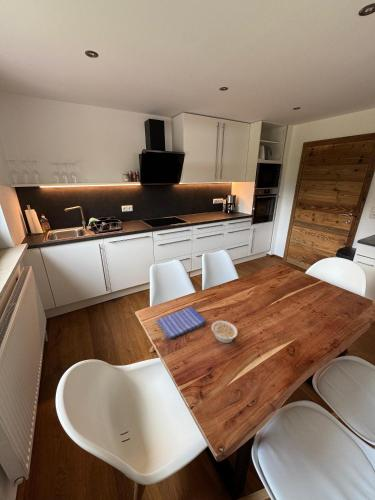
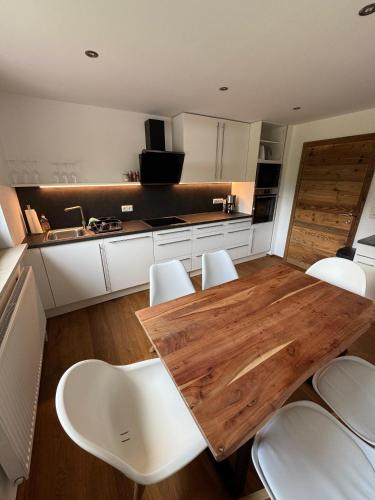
- dish towel [156,306,207,340]
- legume [210,320,238,344]
